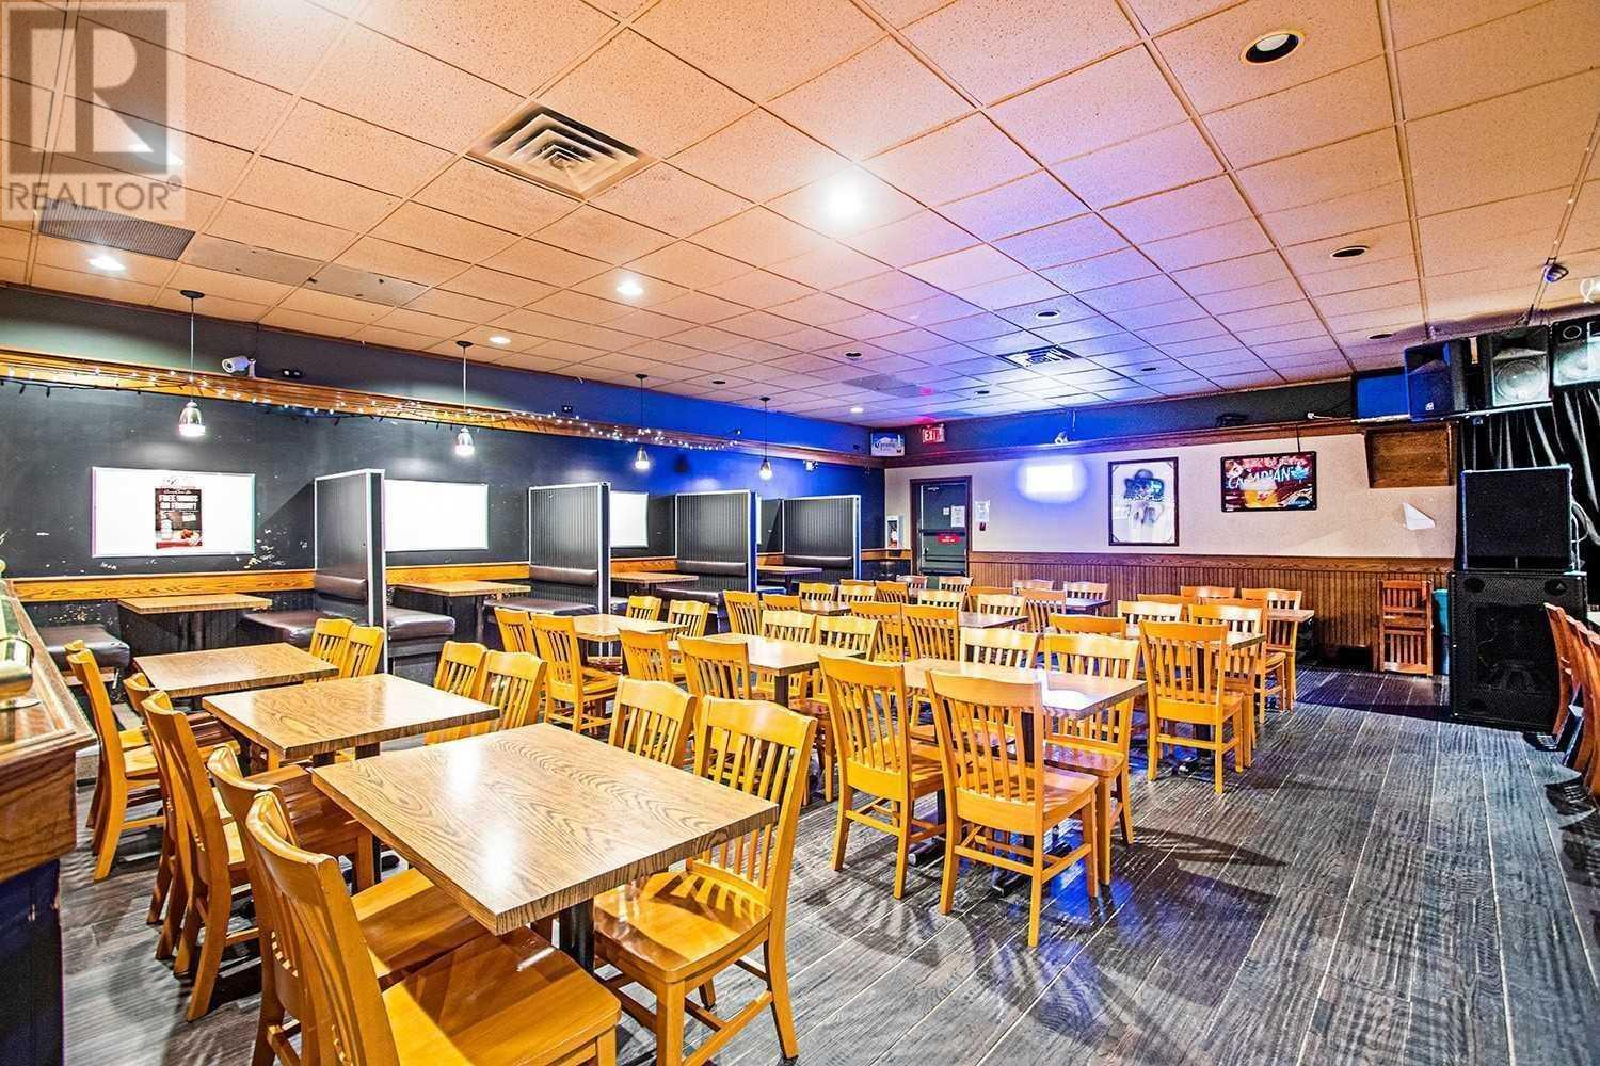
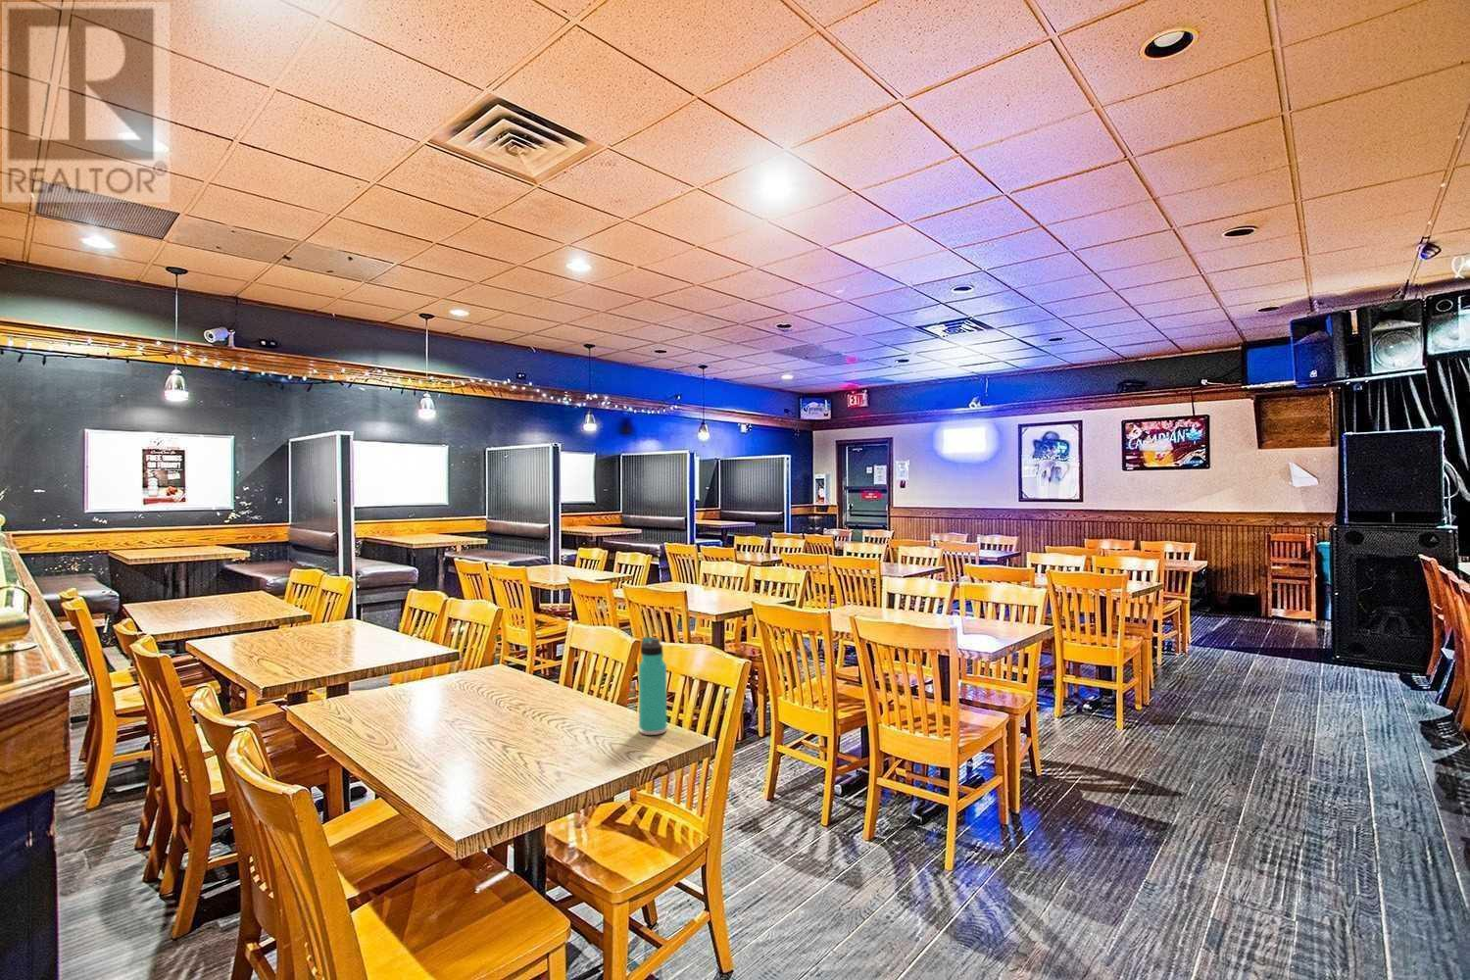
+ thermos bottle [638,637,668,736]
